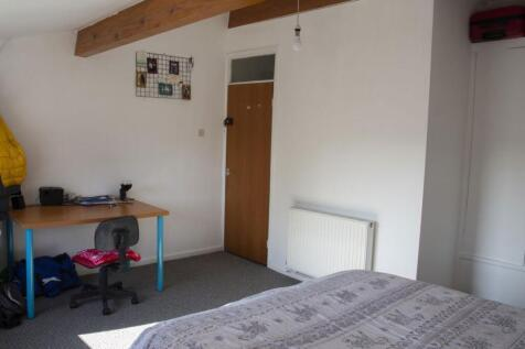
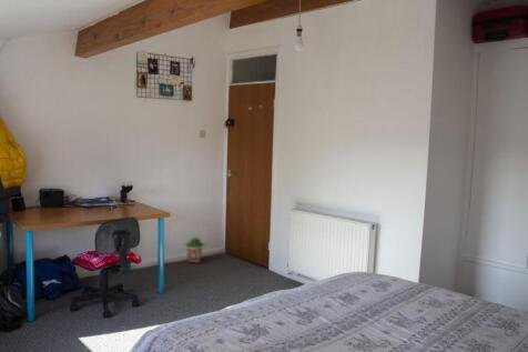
+ potted plant [183,234,207,263]
